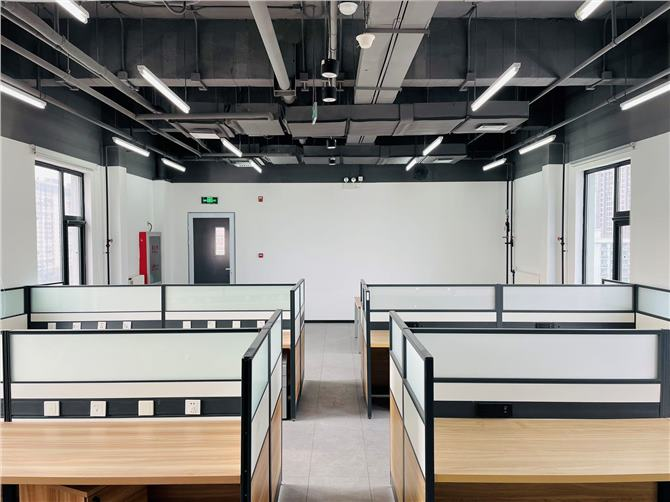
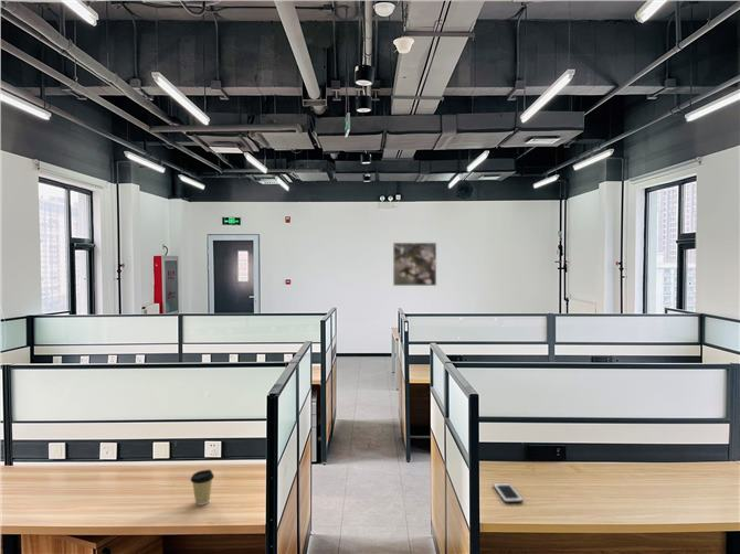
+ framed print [392,242,437,287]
+ cell phone [493,482,524,503]
+ coffee cup [190,469,215,507]
